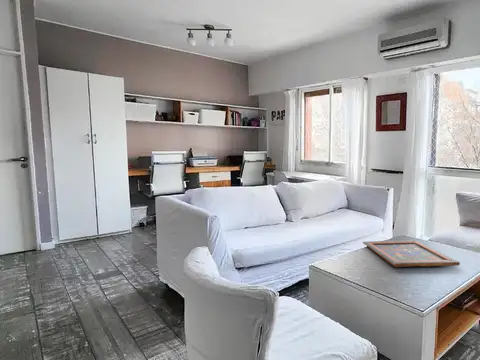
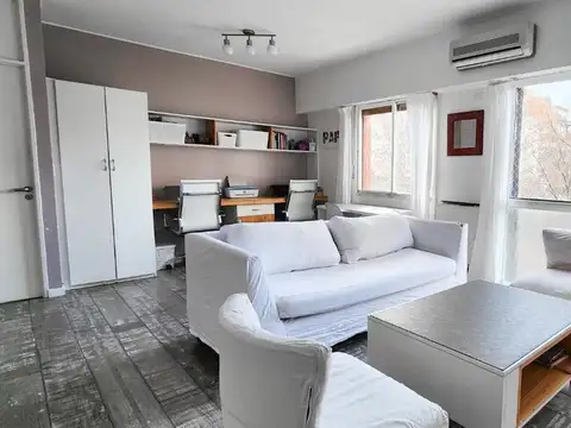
- painted panel [362,239,461,268]
